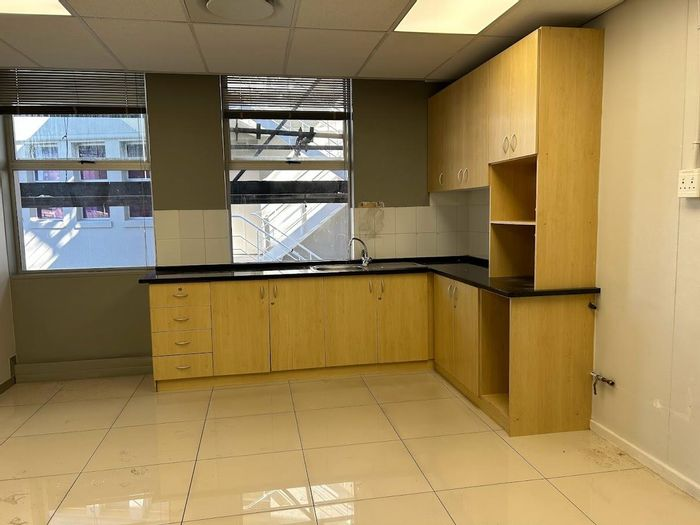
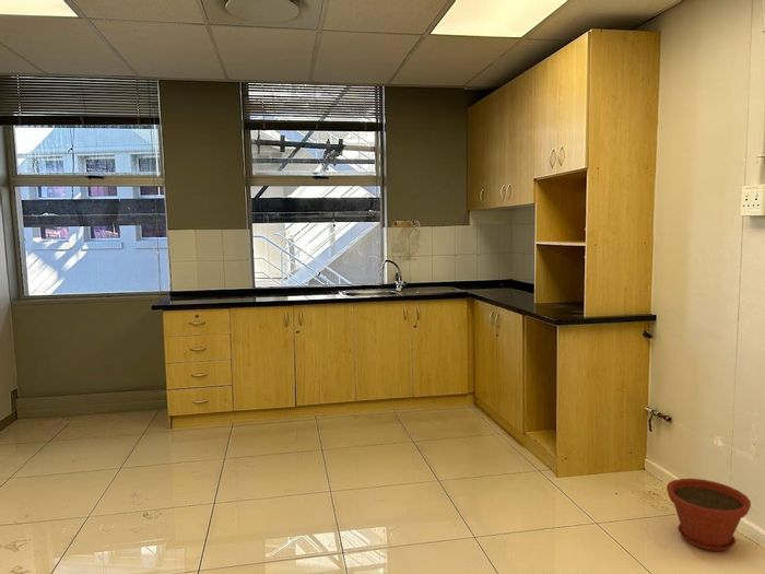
+ plant pot [666,478,752,552]
